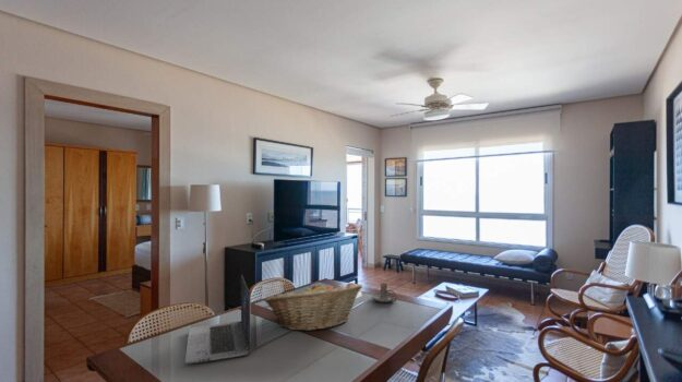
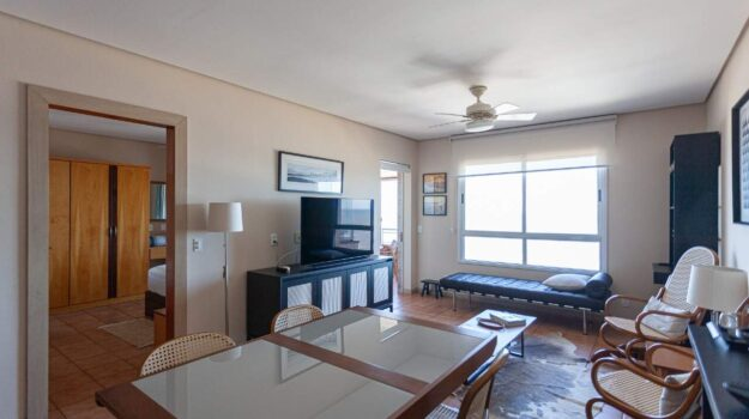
- laptop [184,274,252,365]
- candle holder [371,283,397,303]
- fruit basket [263,282,363,332]
